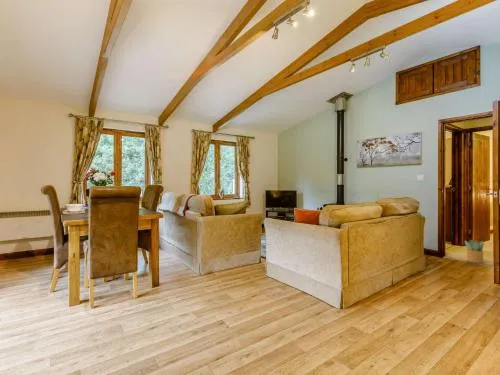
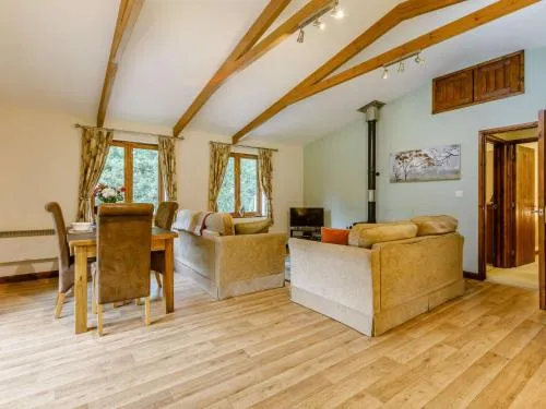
- potted plant [464,239,485,264]
